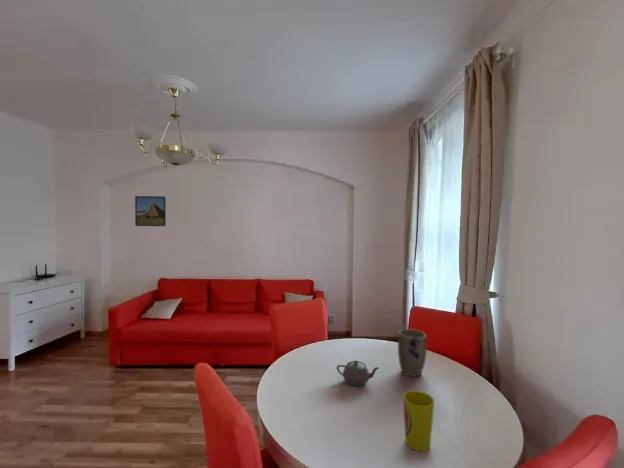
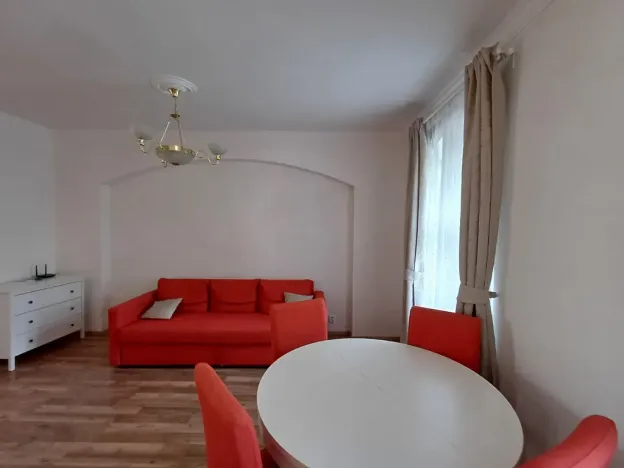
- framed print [134,195,167,227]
- teapot [336,359,380,387]
- cup [402,389,435,453]
- plant pot [397,328,427,378]
